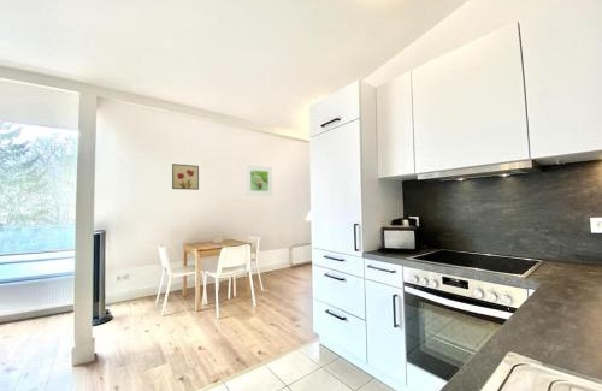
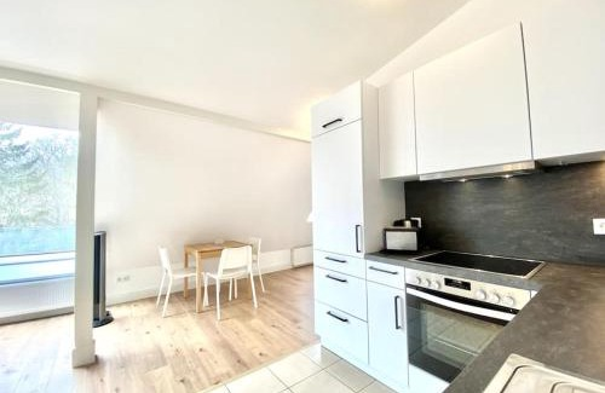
- wall art [171,162,200,191]
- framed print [244,164,273,197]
